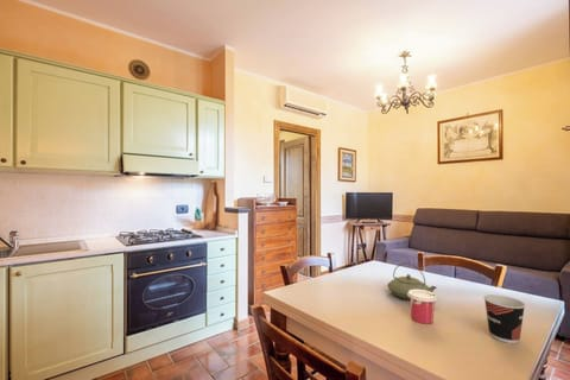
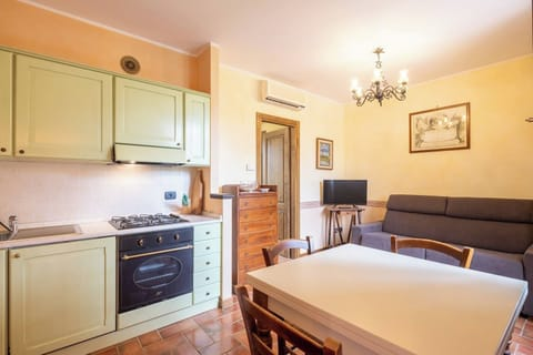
- teapot [386,262,438,300]
- cup [407,290,438,325]
- cup [482,293,527,344]
